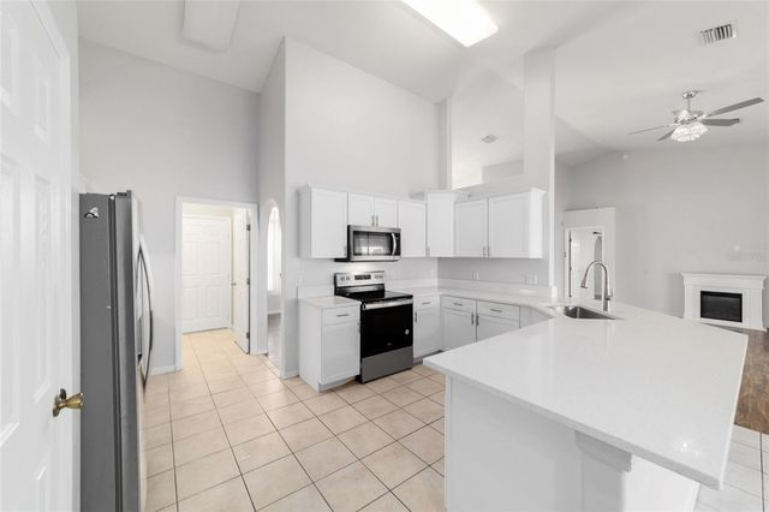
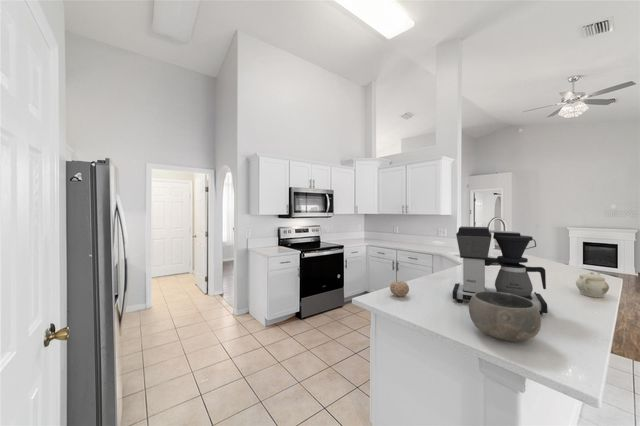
+ fruit [389,280,410,298]
+ teapot [575,271,610,298]
+ bowl [468,291,542,343]
+ coffee maker [451,226,548,316]
